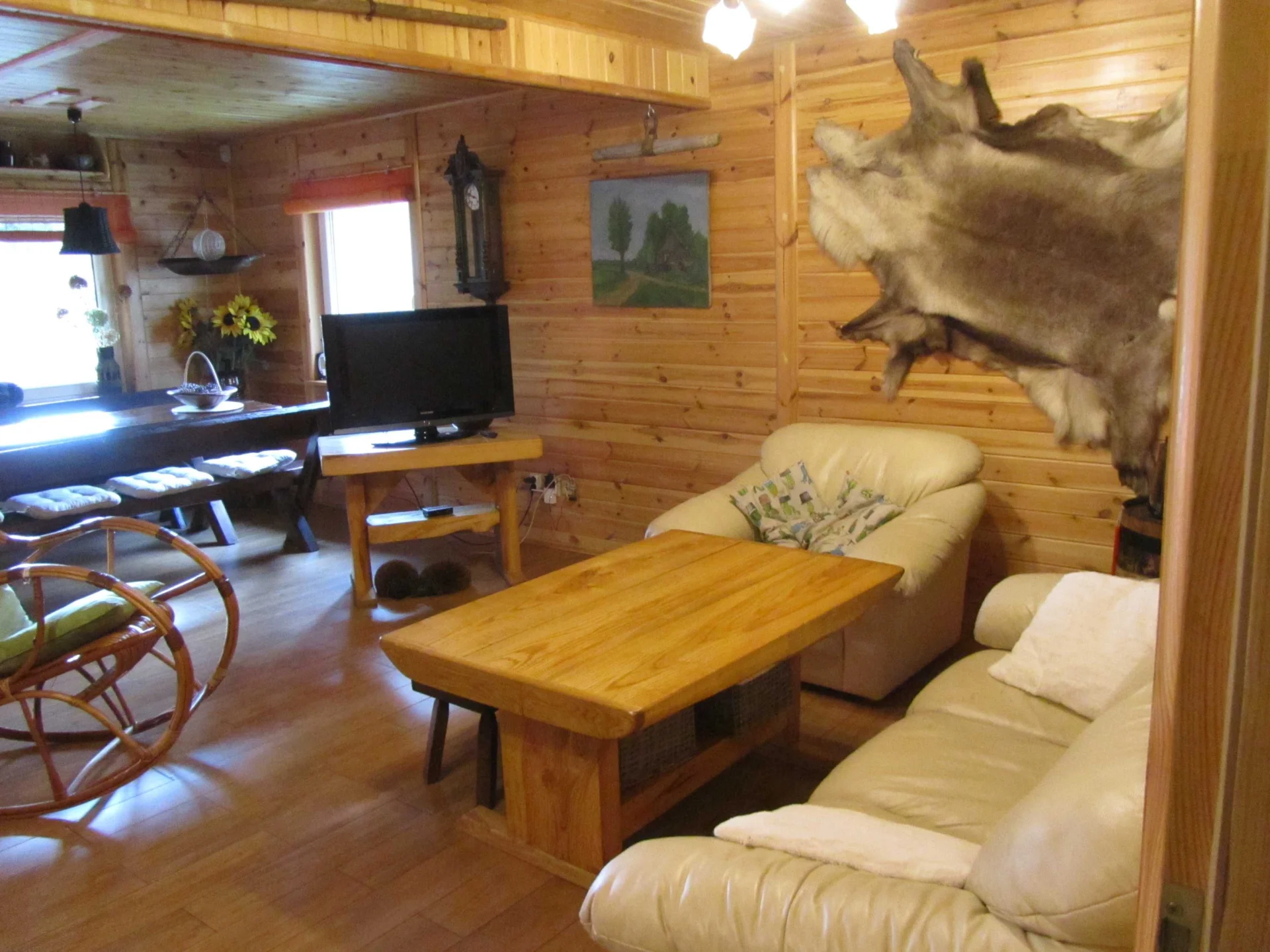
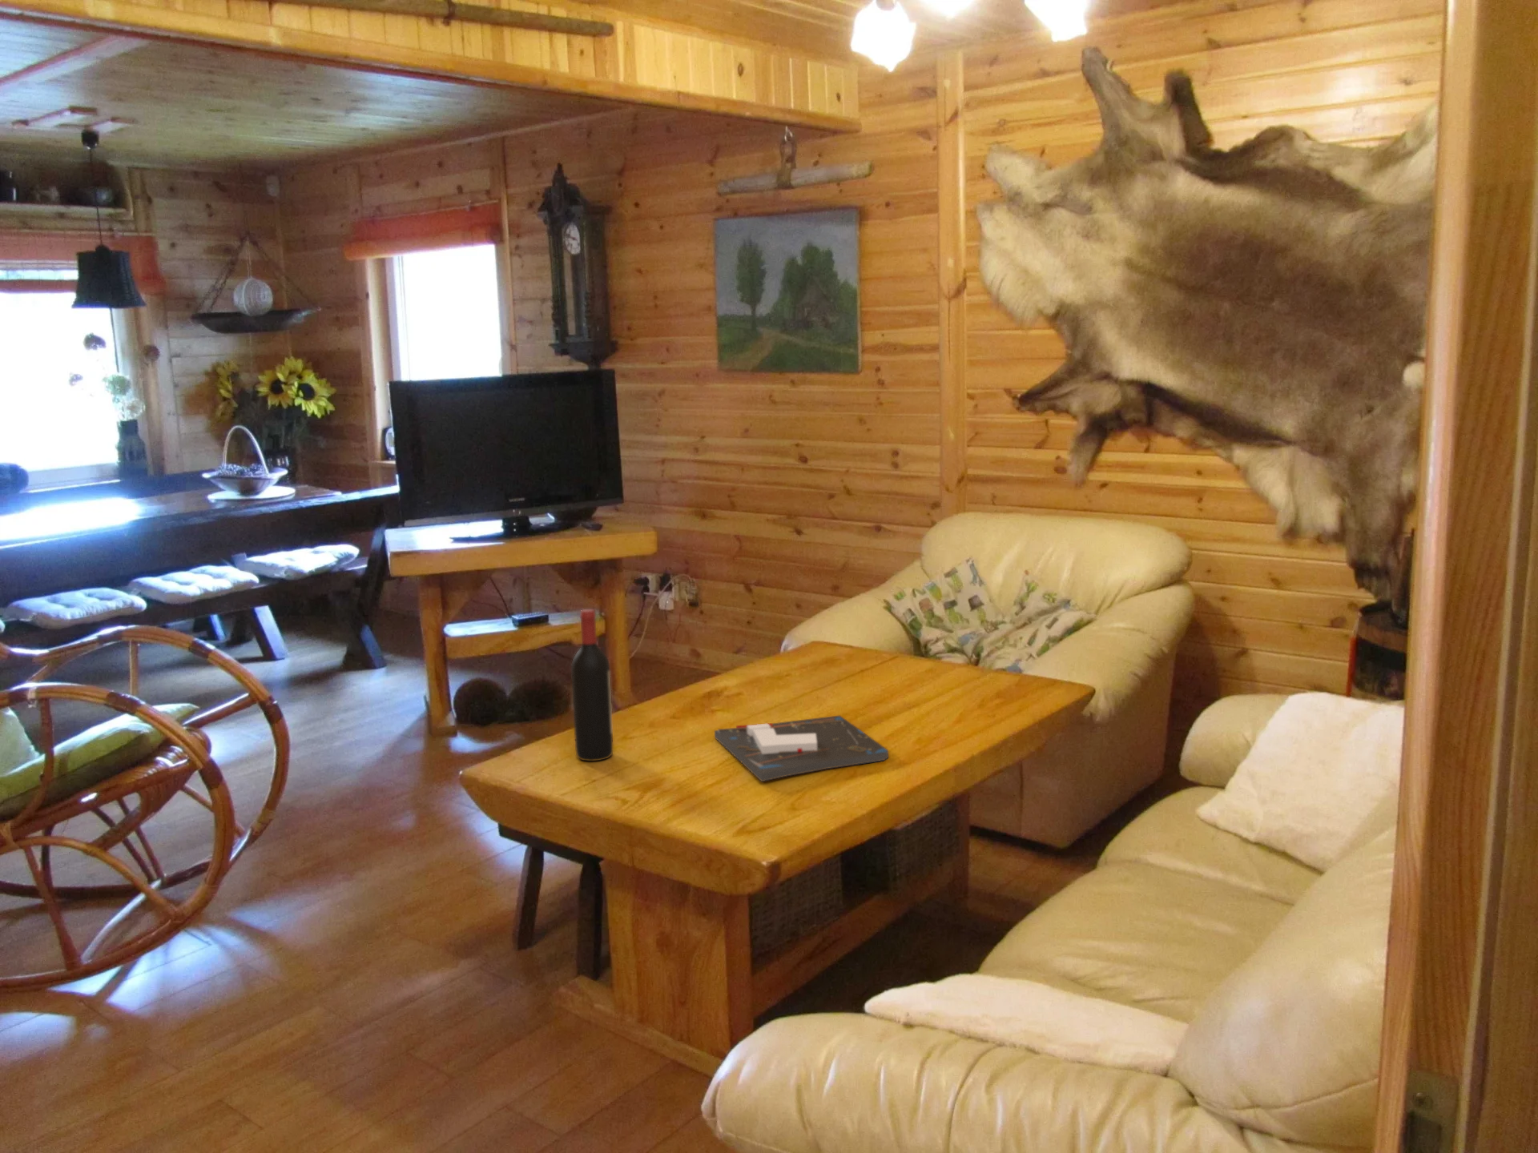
+ wine bottle [570,608,614,762]
+ board game [713,715,889,782]
